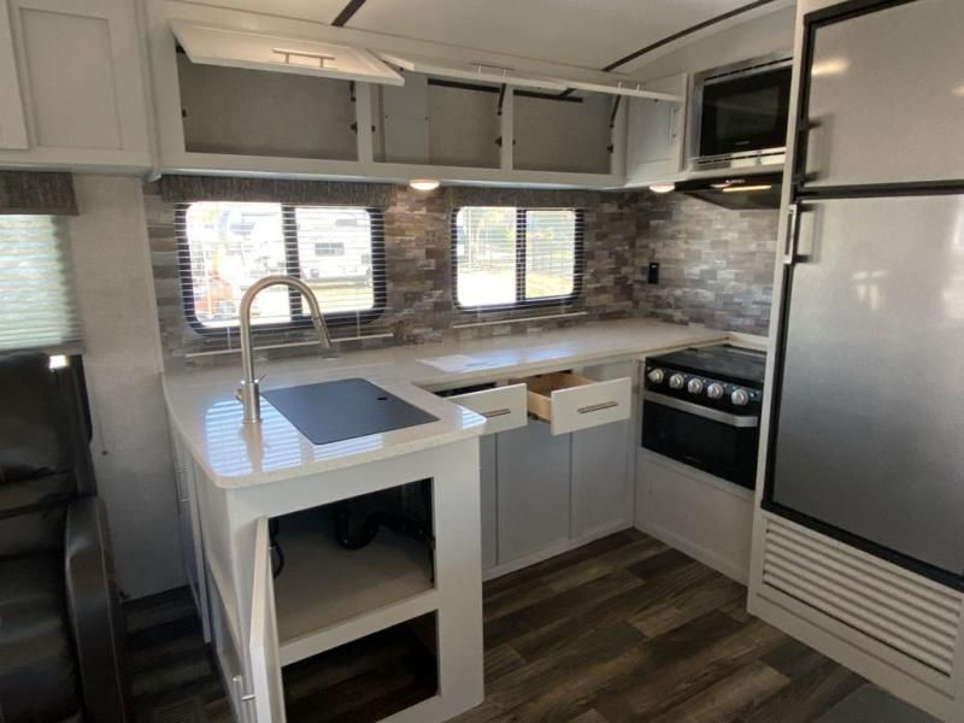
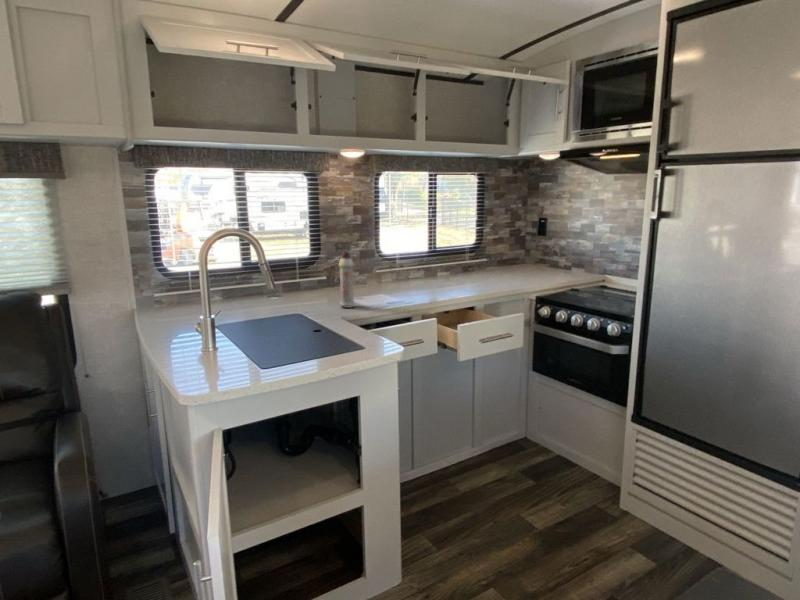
+ spray bottle [338,250,356,309]
